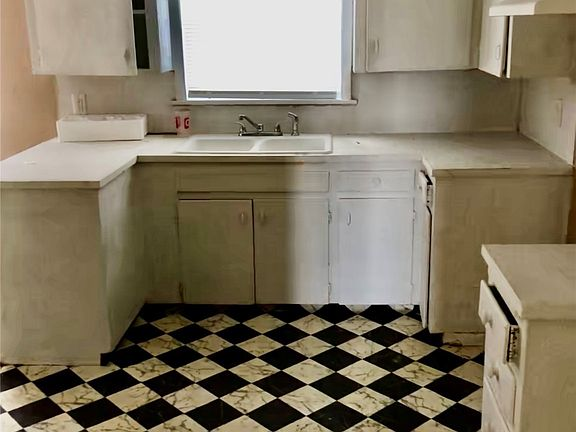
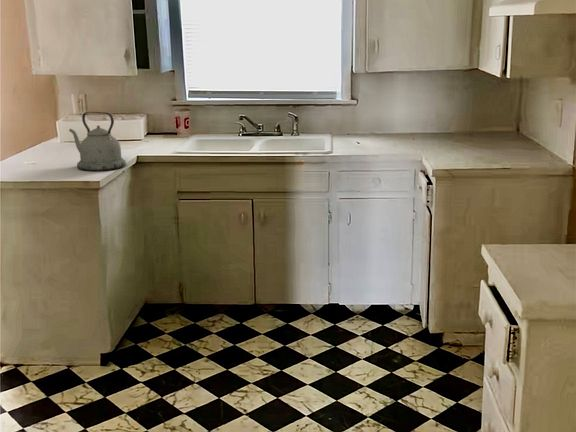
+ kettle [68,111,127,172]
